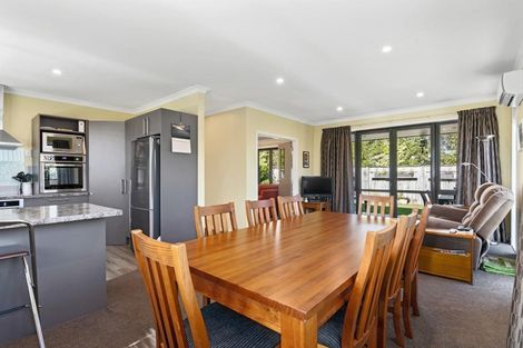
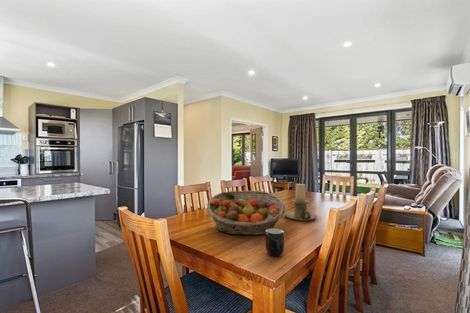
+ mug [264,227,286,258]
+ candle holder [284,183,318,222]
+ fruit basket [205,190,286,236]
